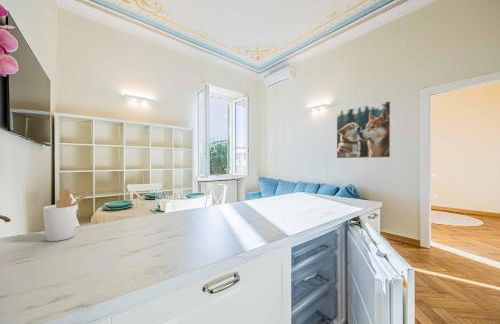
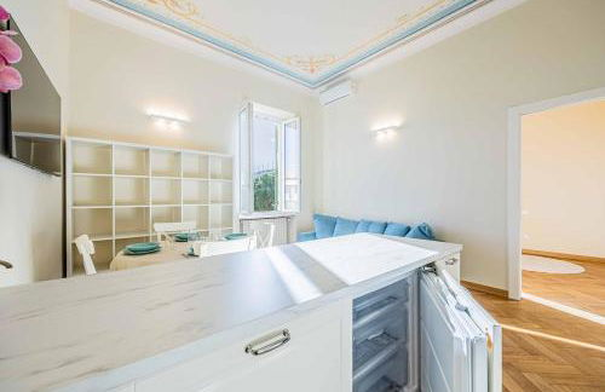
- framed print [336,100,392,159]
- utensil holder [42,188,94,242]
